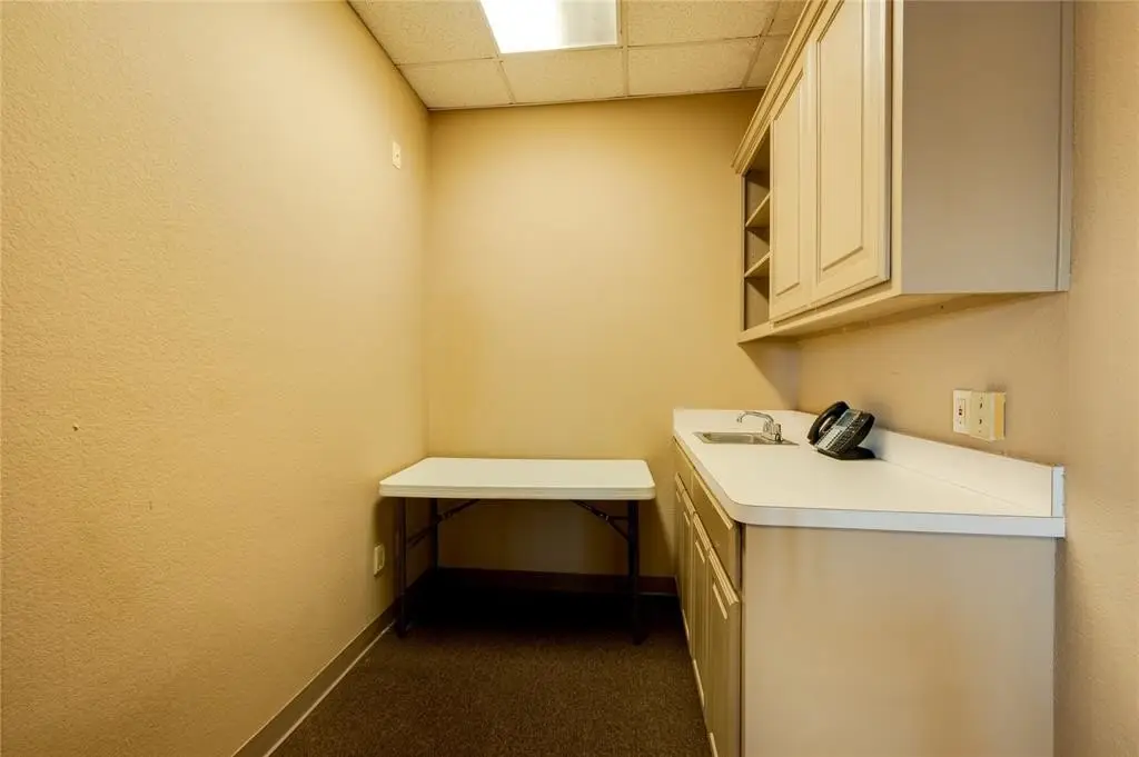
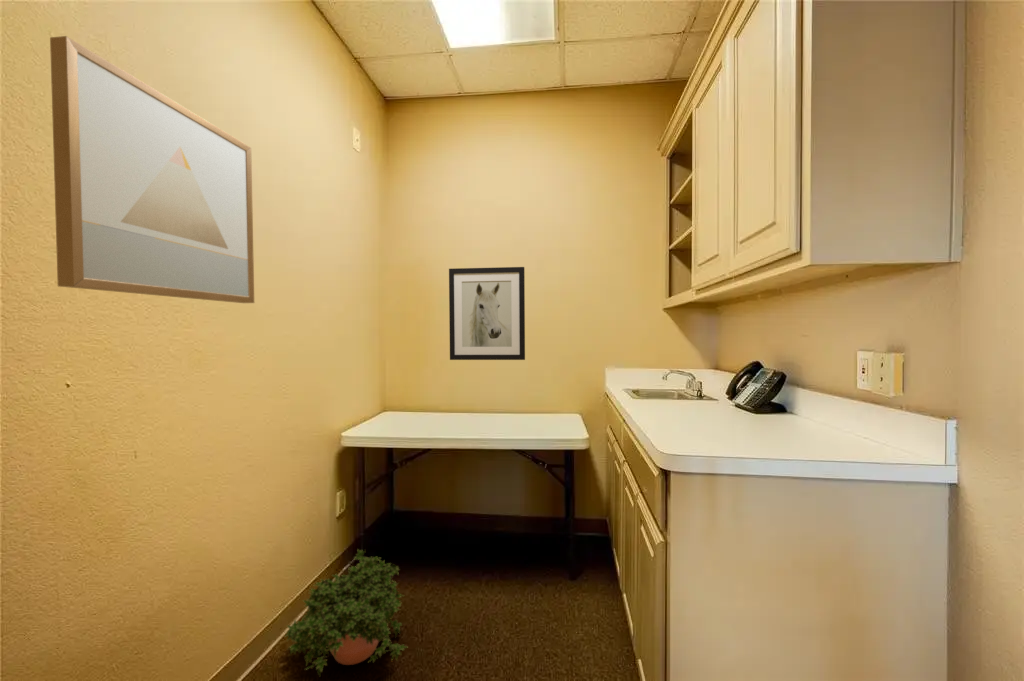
+ wall art [49,35,255,304]
+ wall art [448,266,526,361]
+ potted plant [284,548,408,677]
